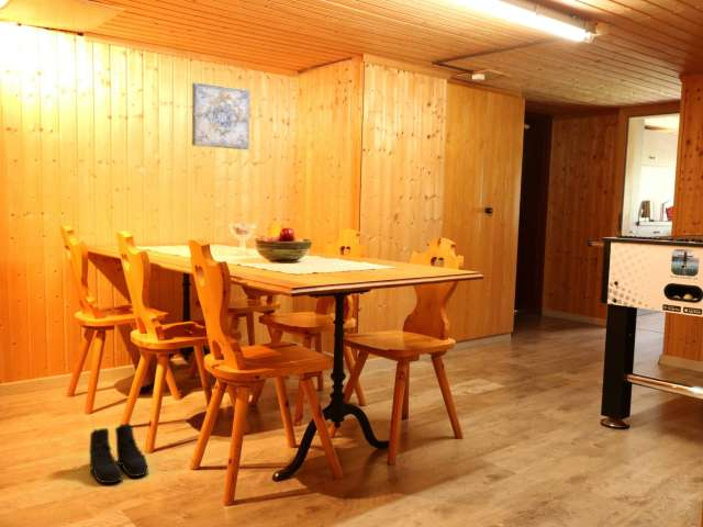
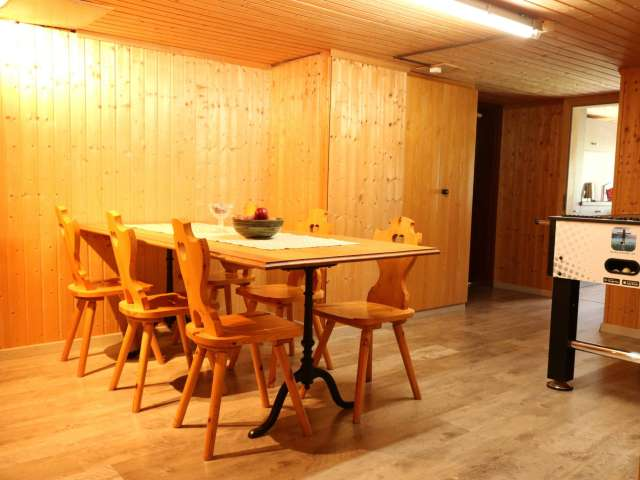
- boots [88,423,149,484]
- wall art [191,81,250,150]
